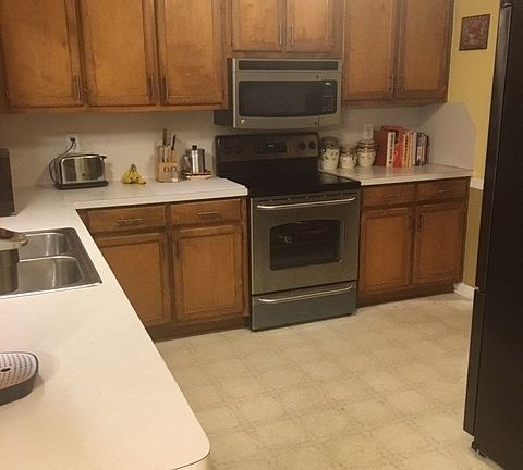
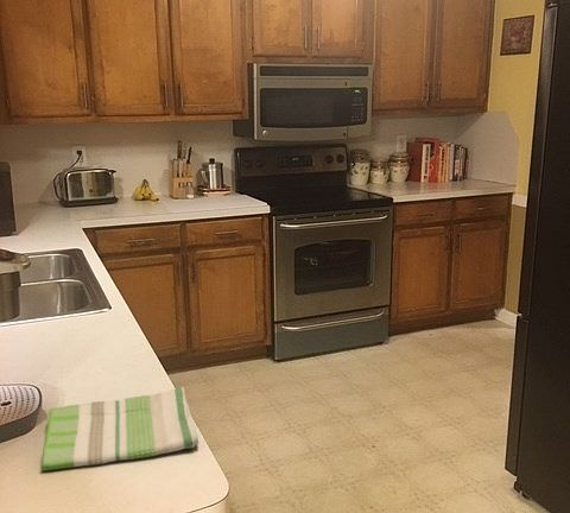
+ dish towel [40,386,200,471]
